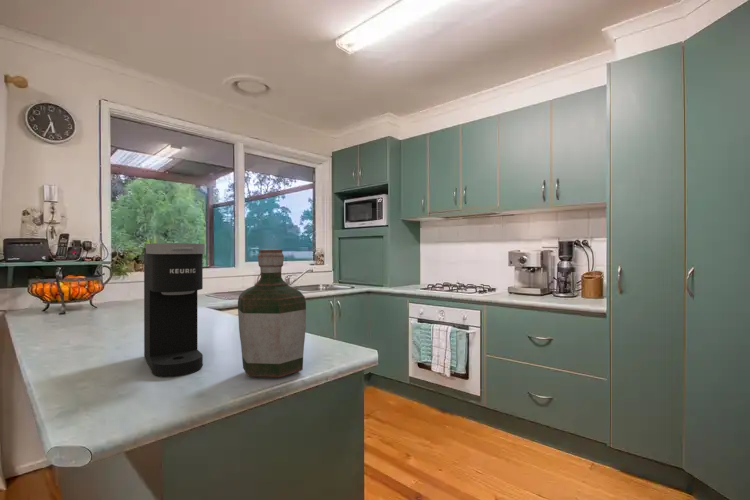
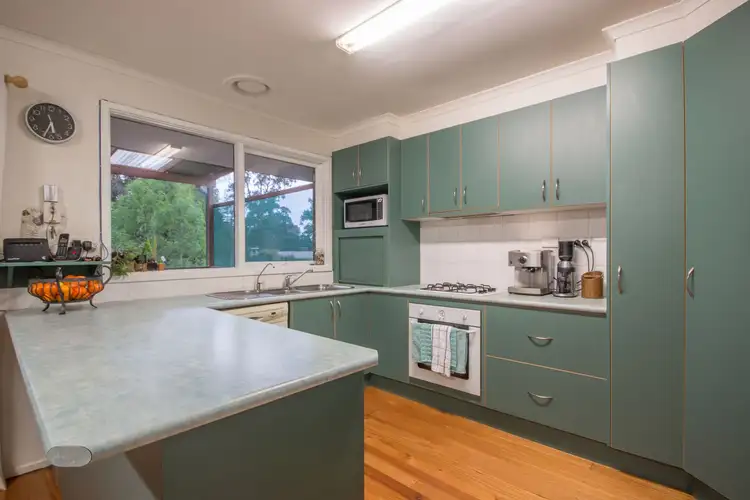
- coffee maker [143,242,206,378]
- bottle [237,249,307,379]
